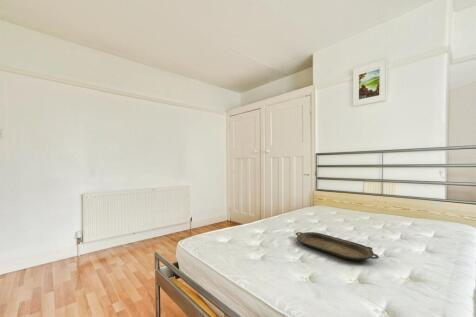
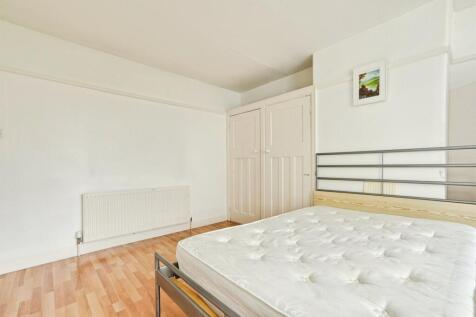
- serving tray [295,231,380,262]
